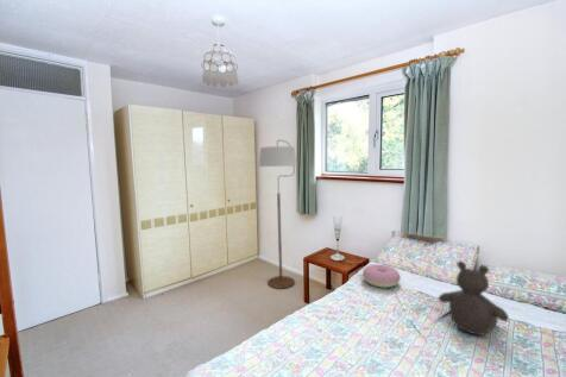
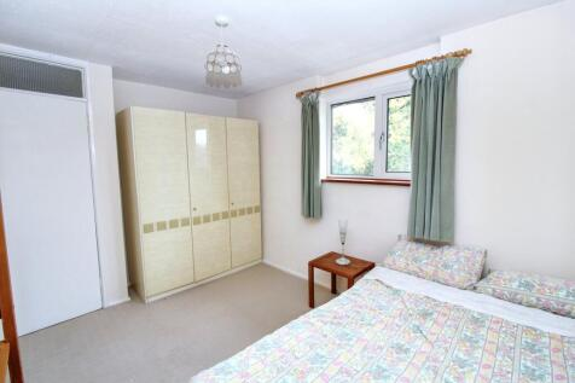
- cushion [361,263,402,289]
- teddy bear [438,260,510,337]
- floor lamp [258,139,298,290]
